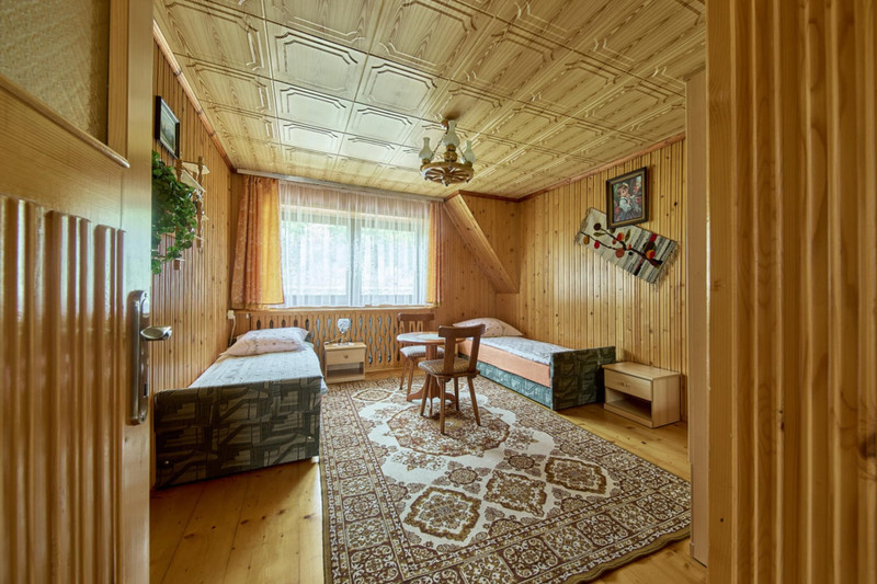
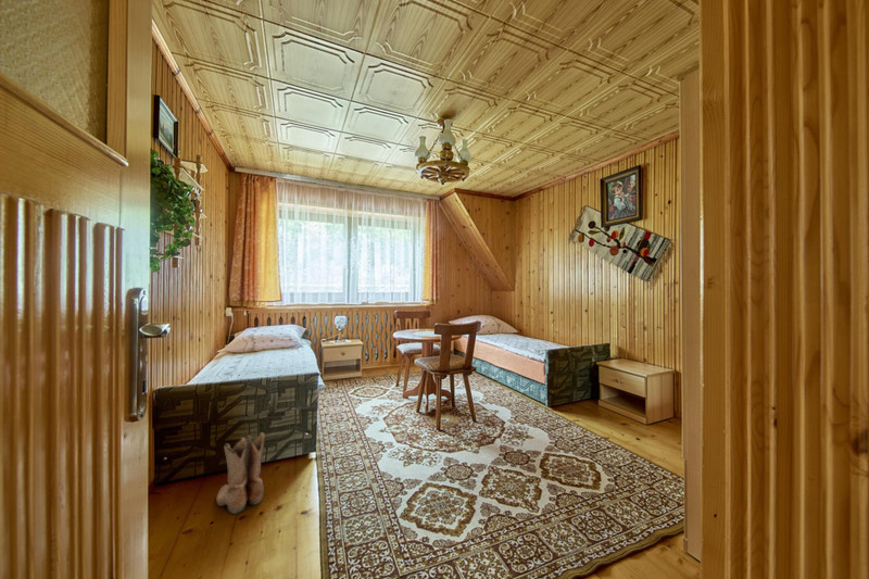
+ boots [215,431,266,515]
